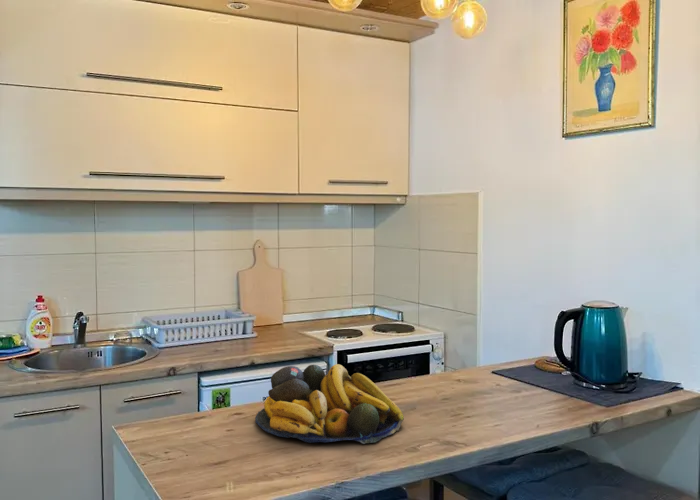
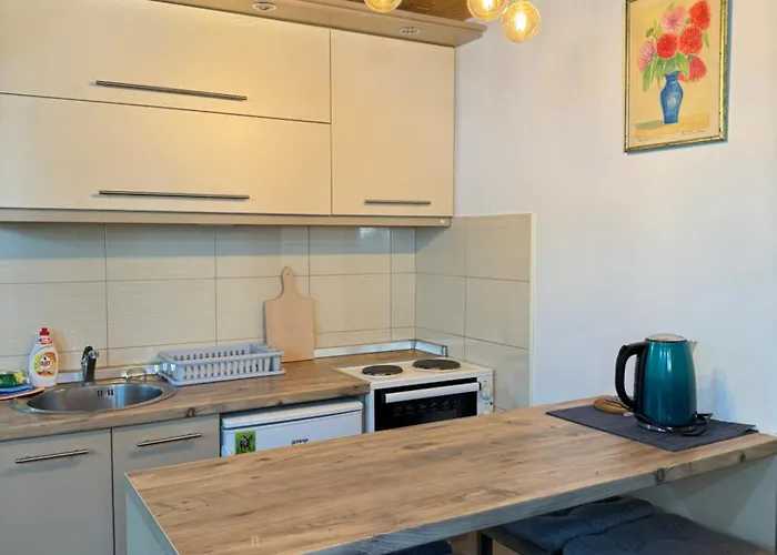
- fruit bowl [254,363,405,445]
